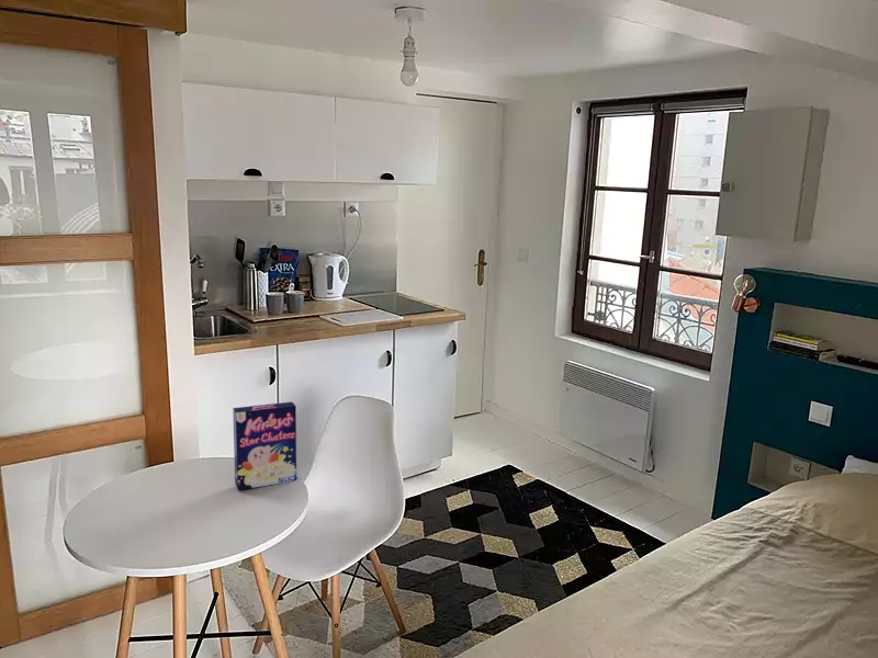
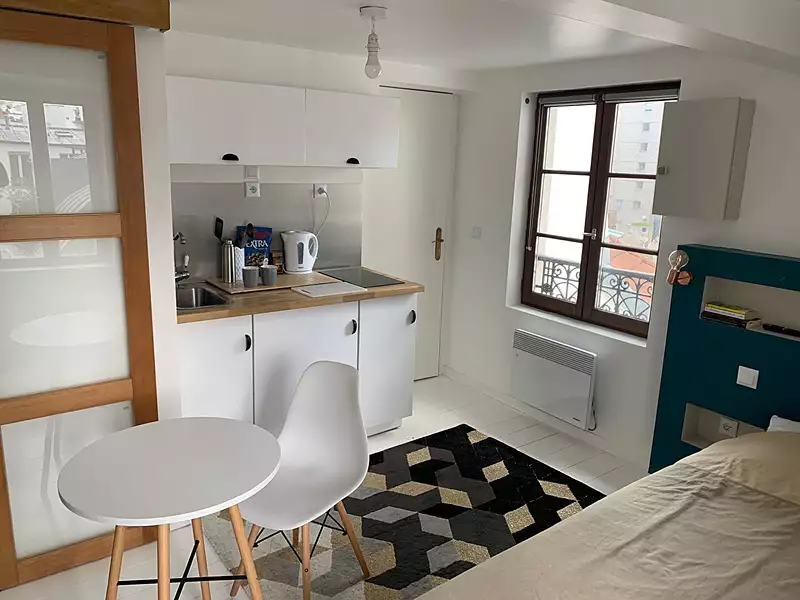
- cereal box [232,400,297,491]
